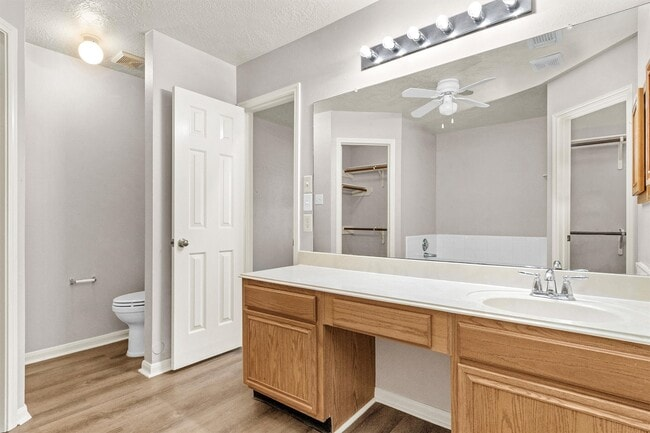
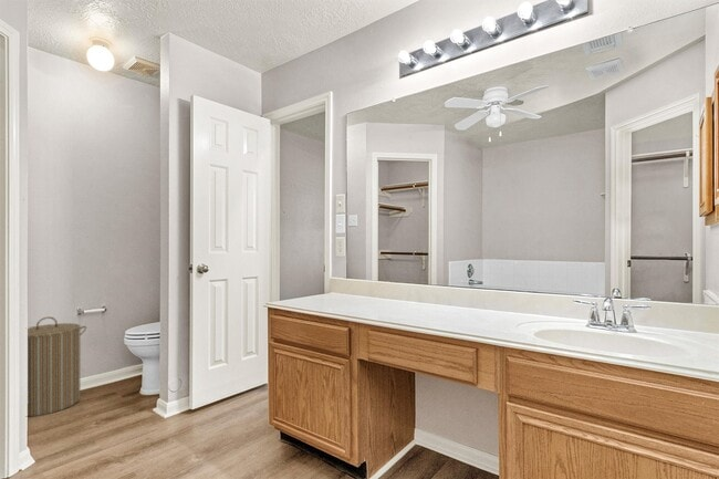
+ laundry hamper [27,315,87,417]
